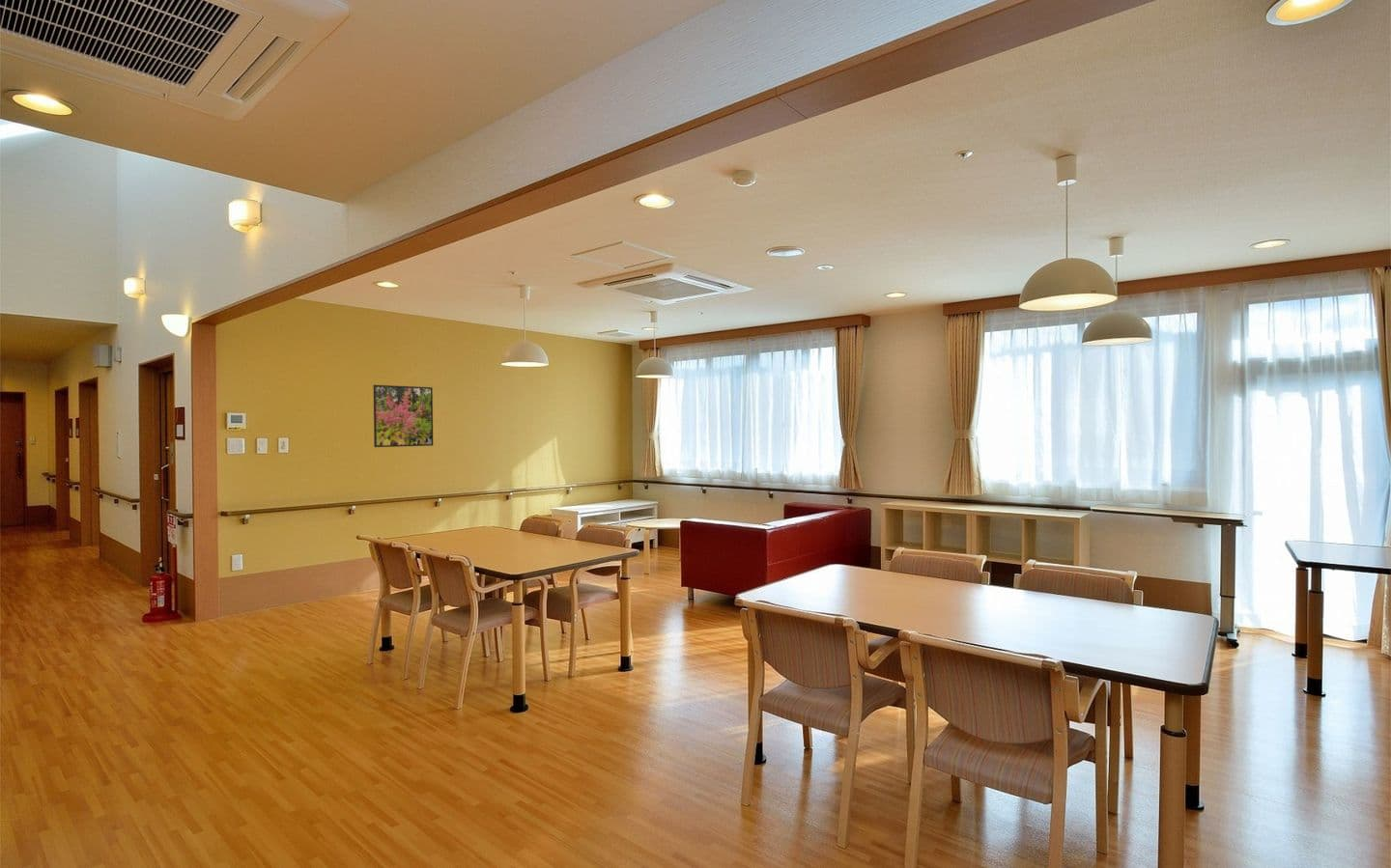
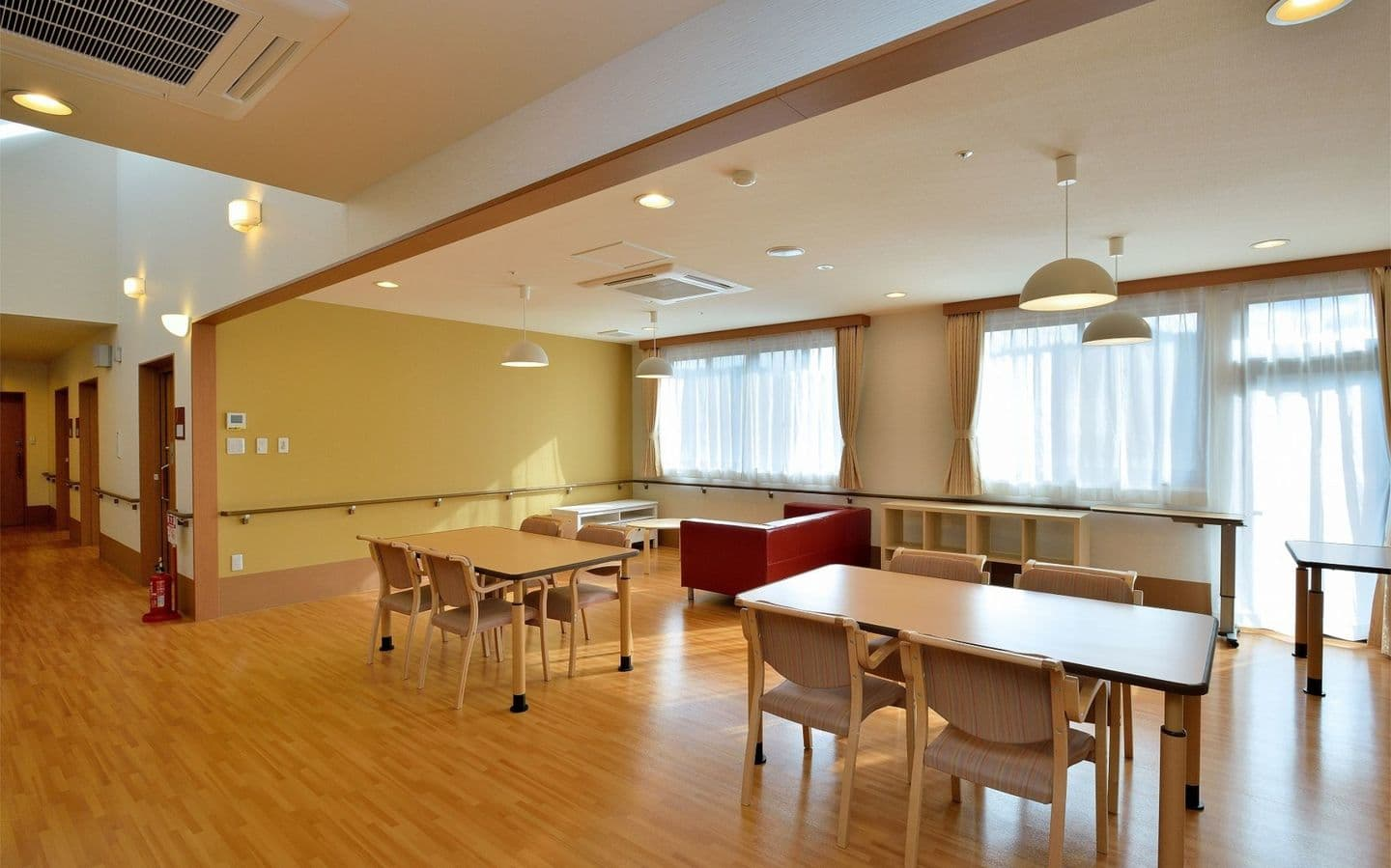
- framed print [373,384,434,448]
